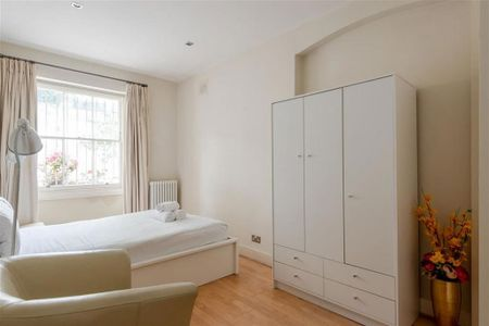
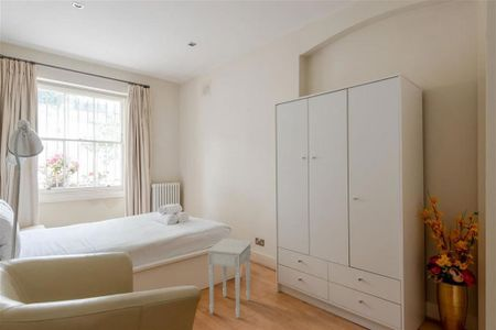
+ nightstand [206,238,254,319]
